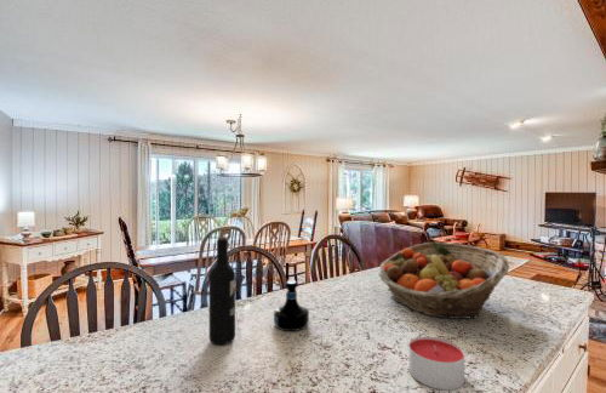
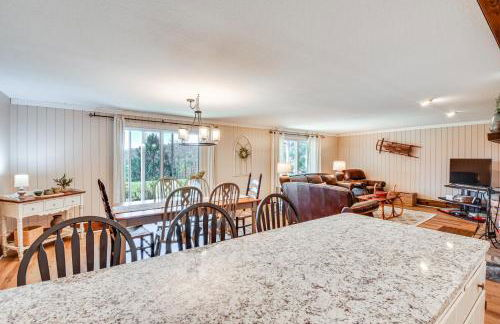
- fruit basket [377,241,510,320]
- wine bottle [207,235,236,346]
- tequila bottle [273,279,310,332]
- candle [407,336,465,391]
